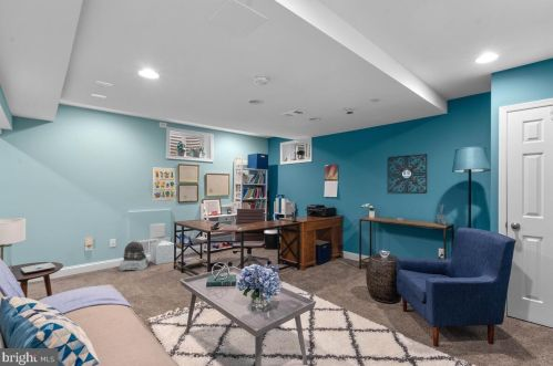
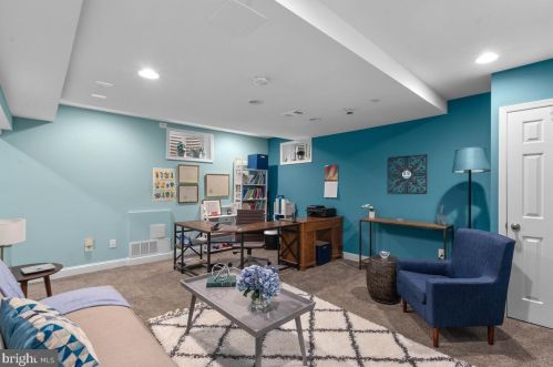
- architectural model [149,239,175,265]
- backpack [119,240,151,272]
